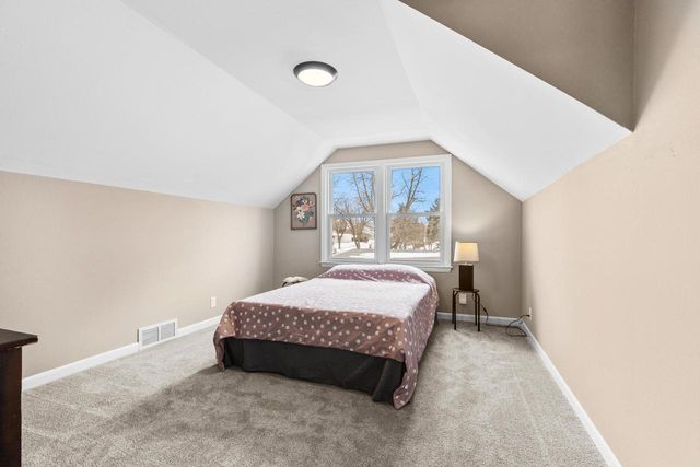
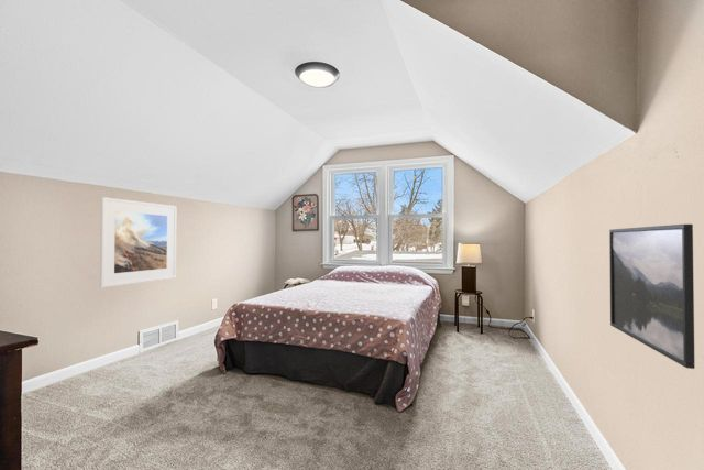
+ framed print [608,223,696,370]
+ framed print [99,196,177,288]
